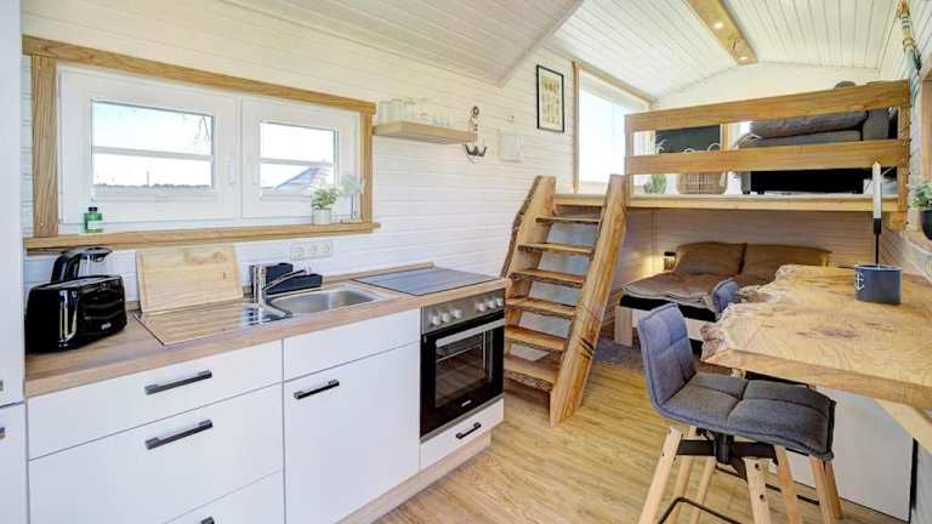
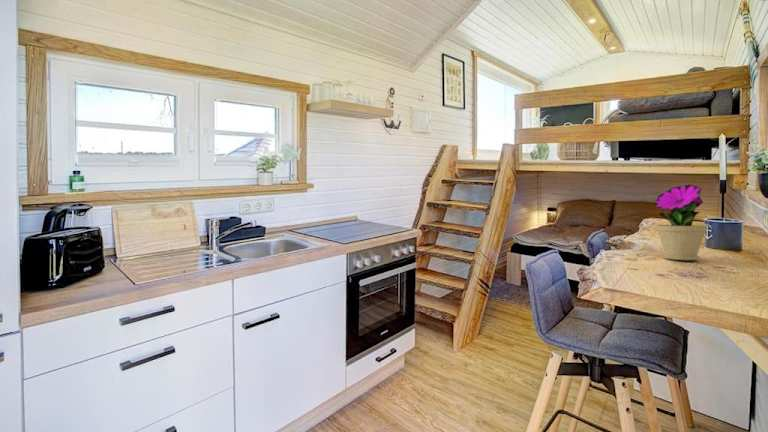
+ flower pot [654,183,709,261]
